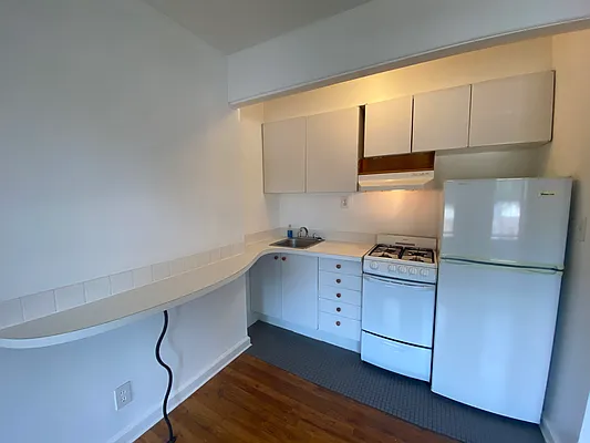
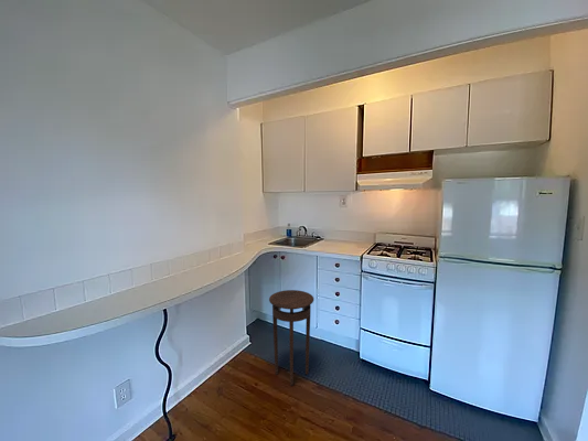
+ stool [268,289,314,387]
